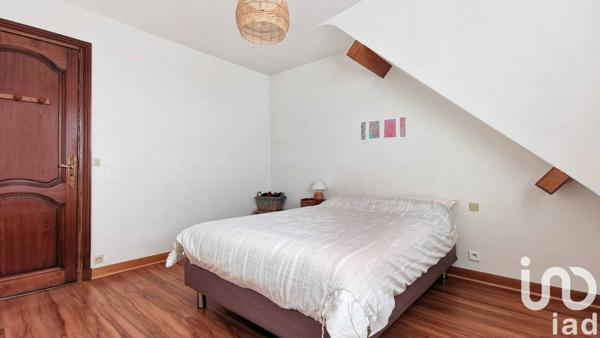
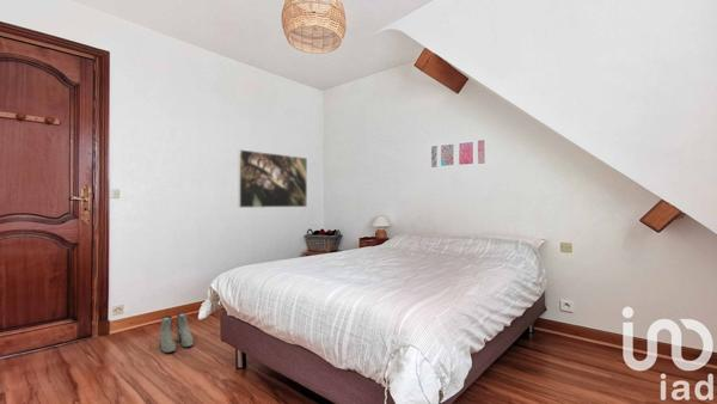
+ boots [158,311,195,354]
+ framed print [237,148,308,209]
